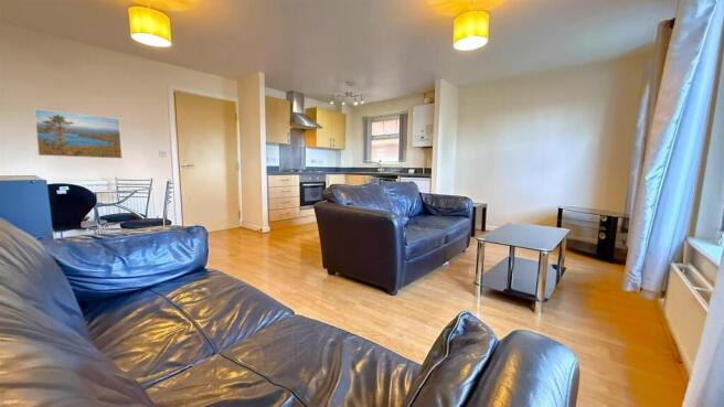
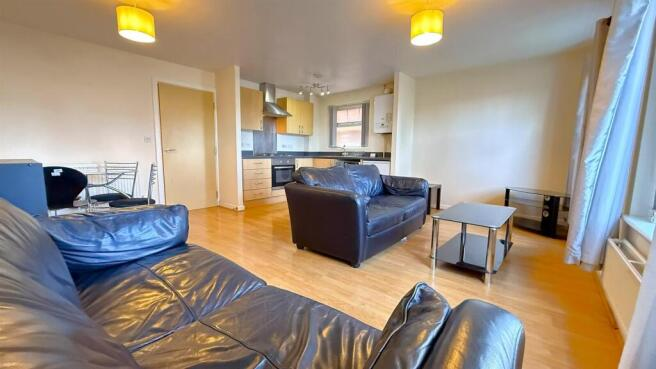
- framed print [33,108,123,160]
